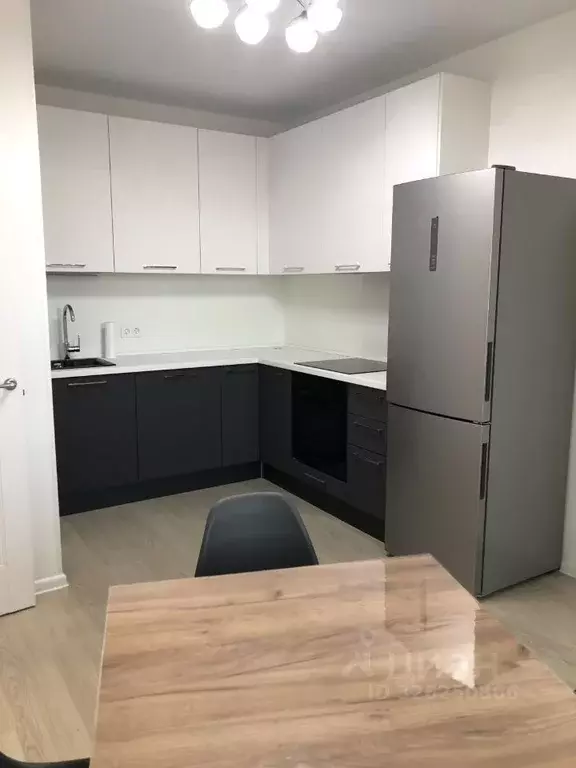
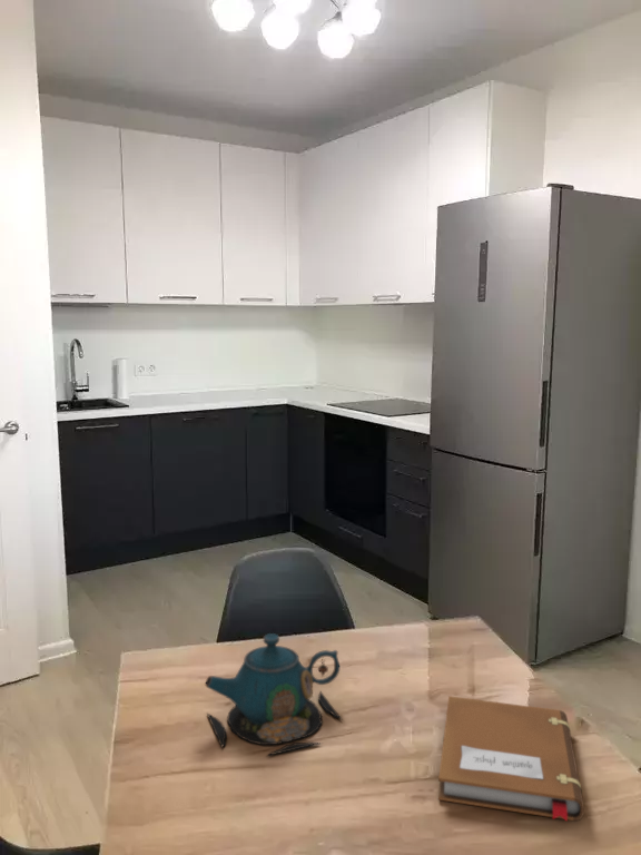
+ teapot [204,632,343,757]
+ notebook [437,695,585,823]
